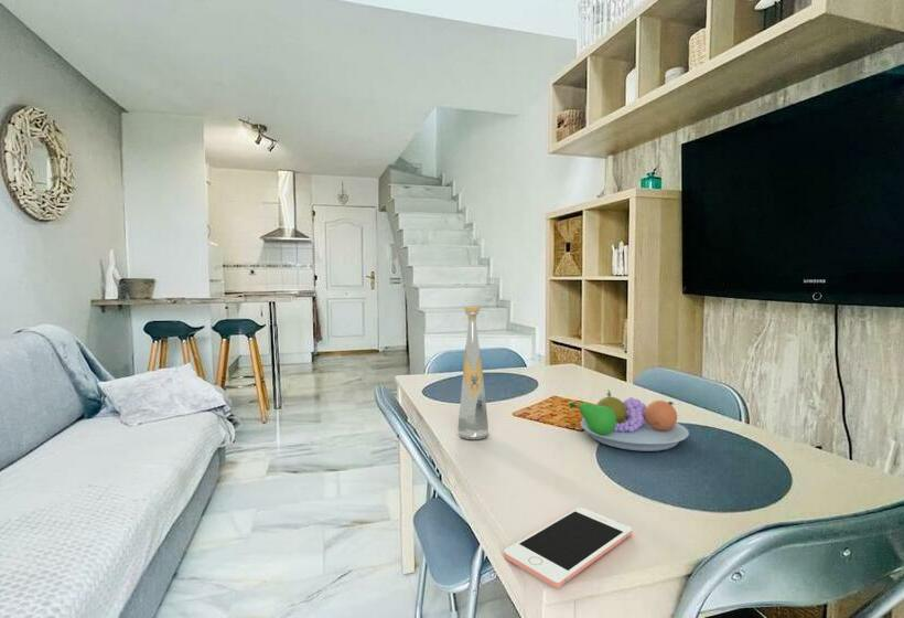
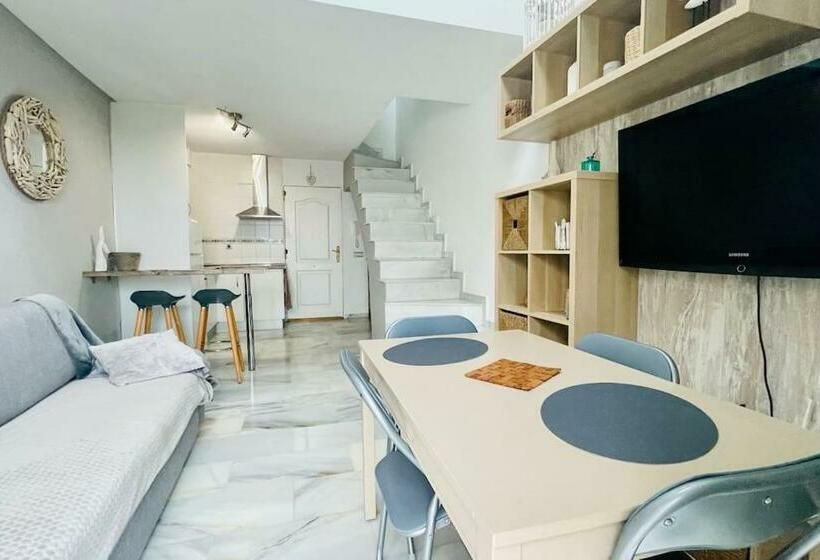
- fruit bowl [568,390,690,452]
- bottle [456,306,489,440]
- cell phone [503,507,633,589]
